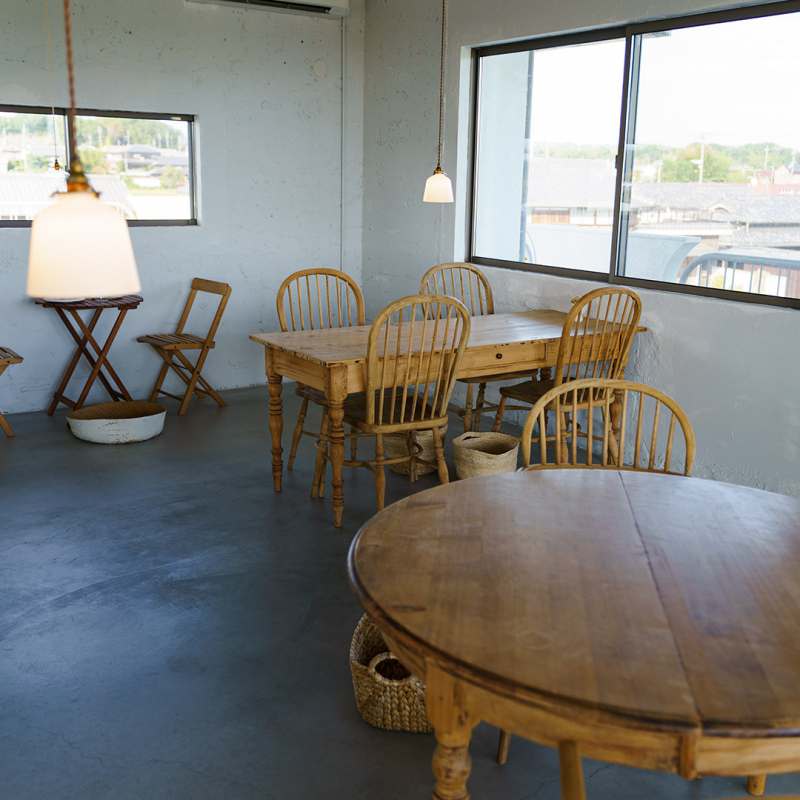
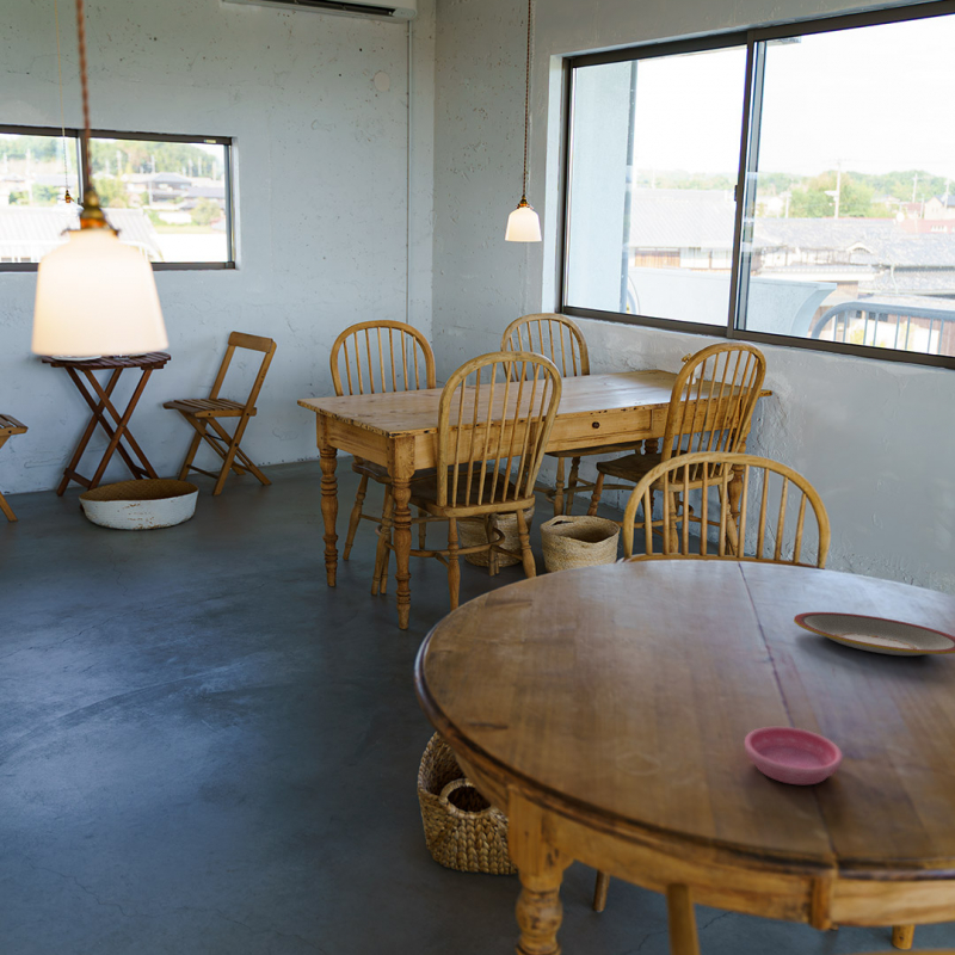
+ saucer [744,726,844,785]
+ plate [793,611,955,657]
